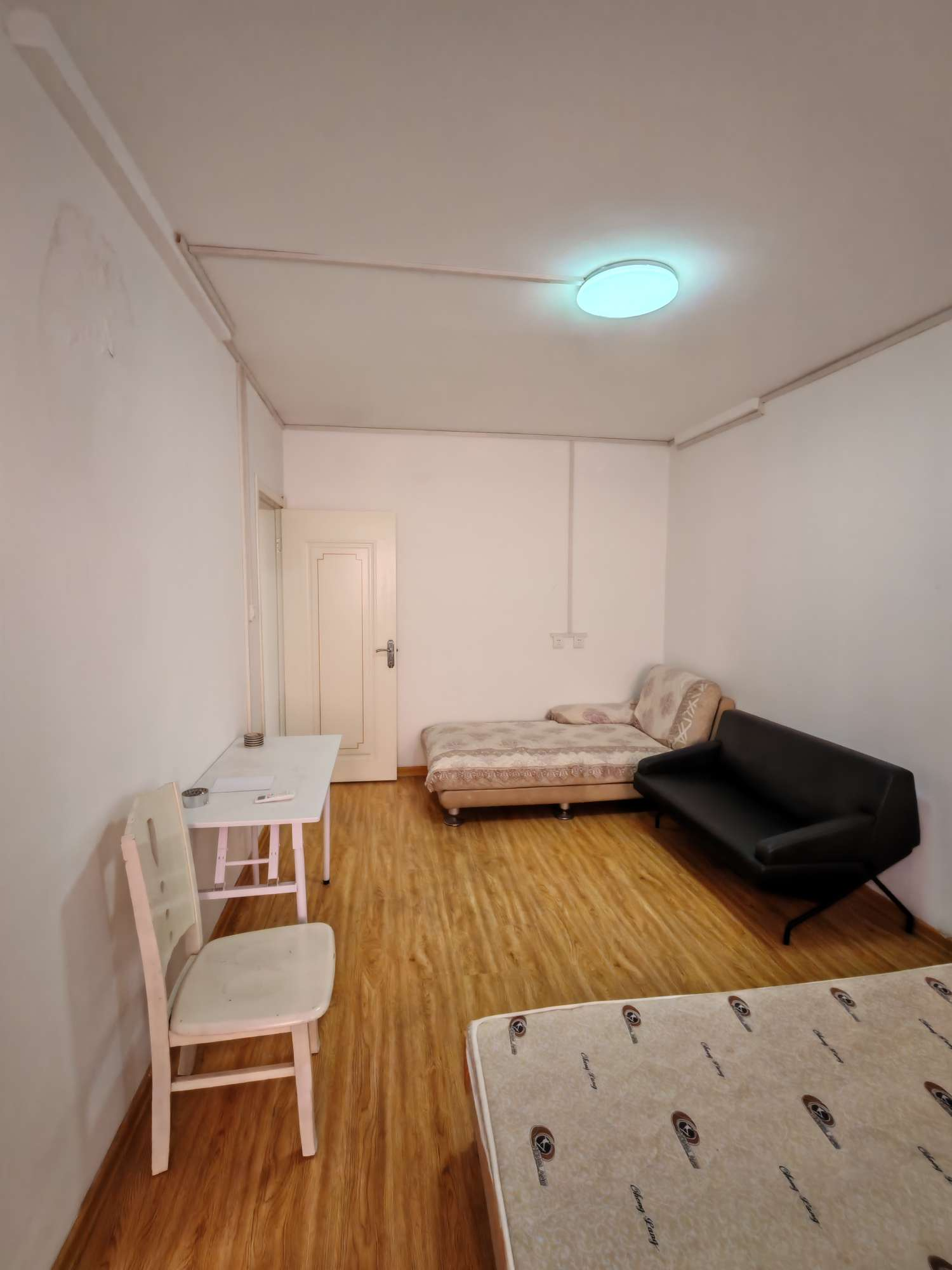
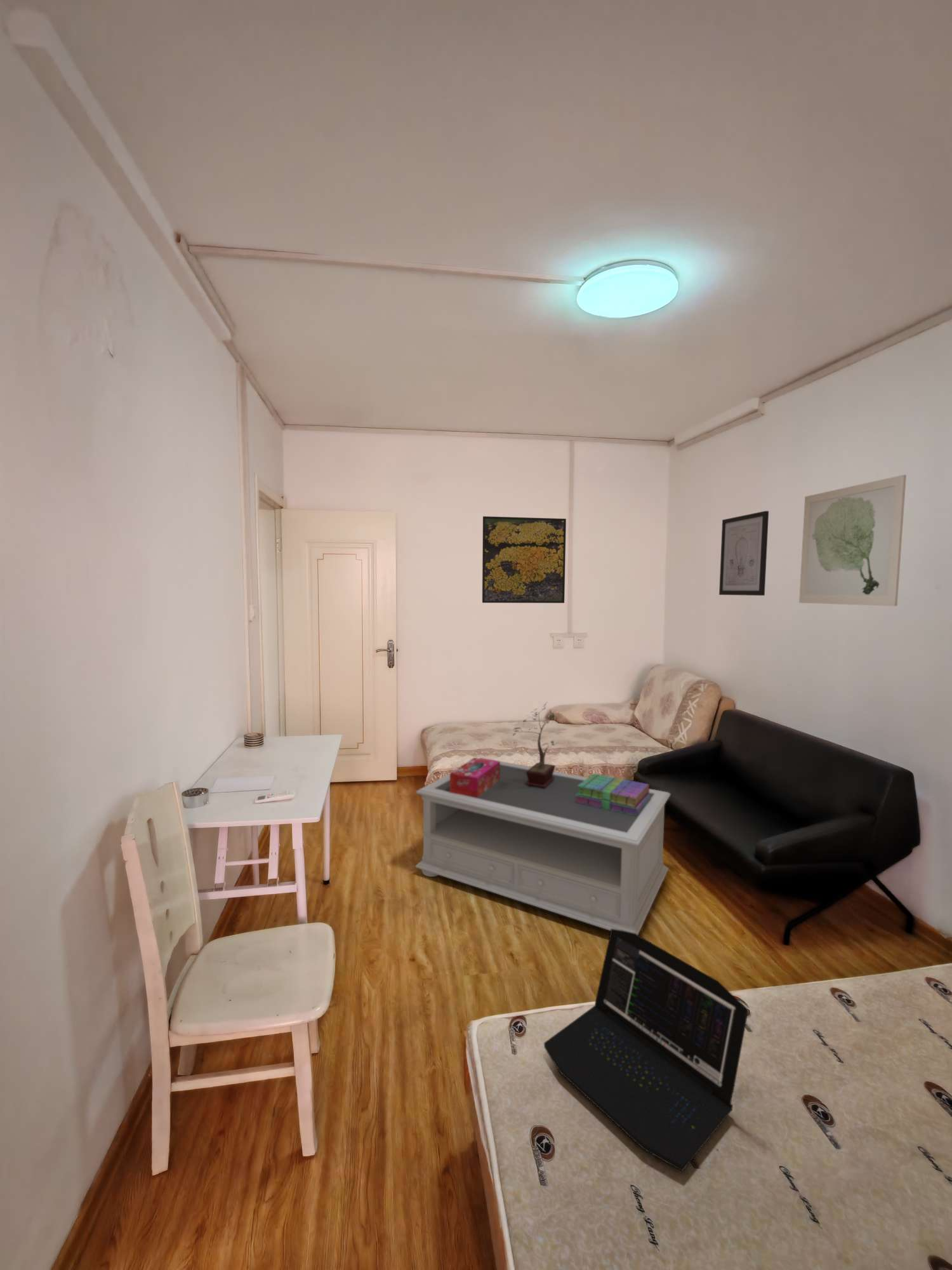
+ potted plant [512,702,556,788]
+ coffee table [414,757,671,935]
+ wall art [798,474,907,606]
+ laptop [543,929,749,1172]
+ books [575,773,651,816]
+ tissue box [450,757,500,798]
+ wall art [718,511,769,596]
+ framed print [482,516,567,604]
